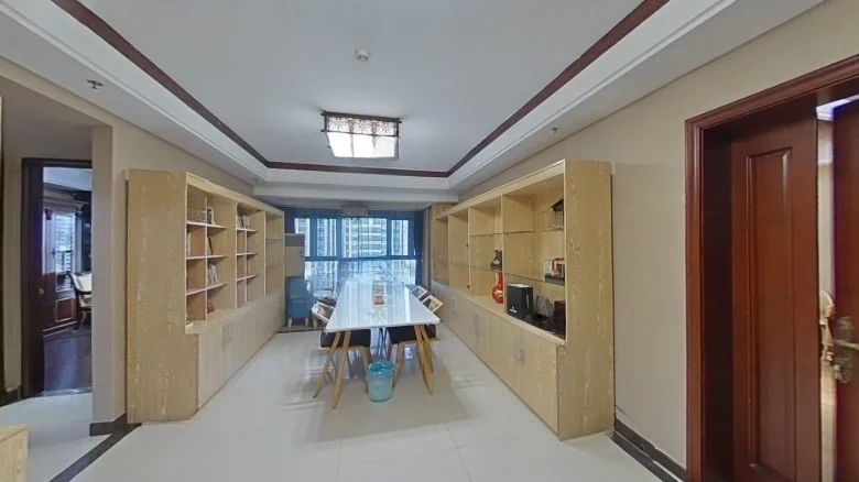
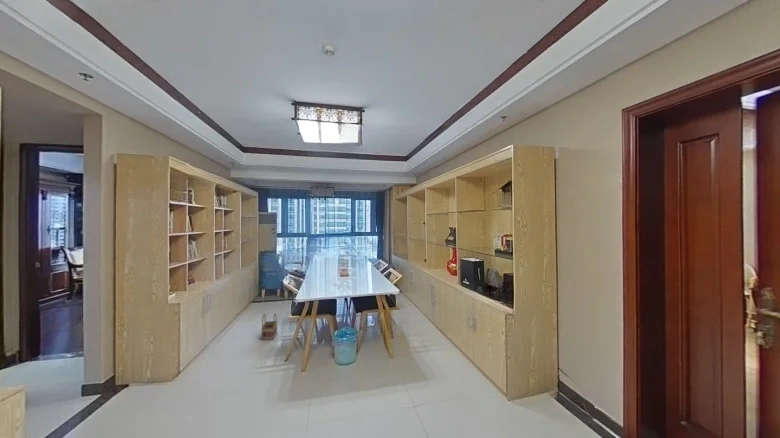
+ basket [260,312,278,341]
